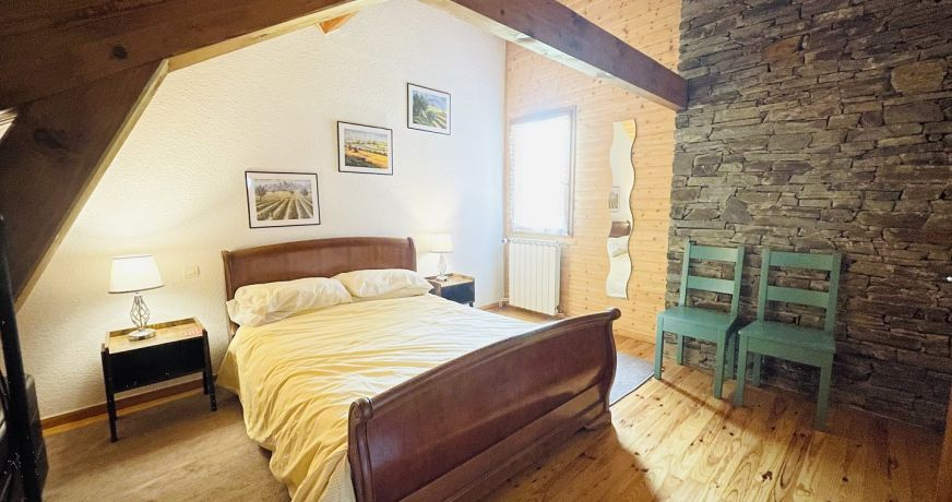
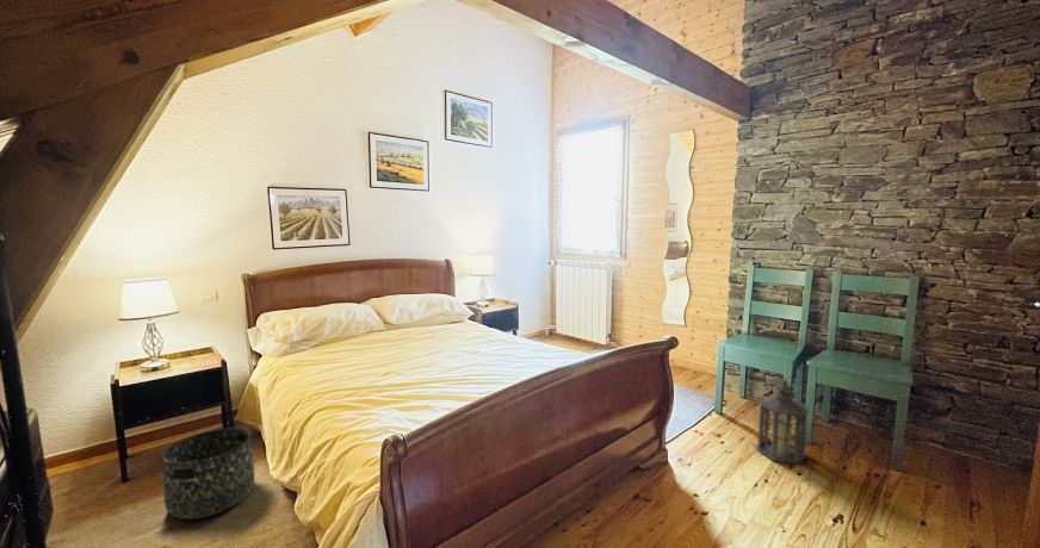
+ basket [161,426,256,521]
+ lantern [756,378,810,465]
